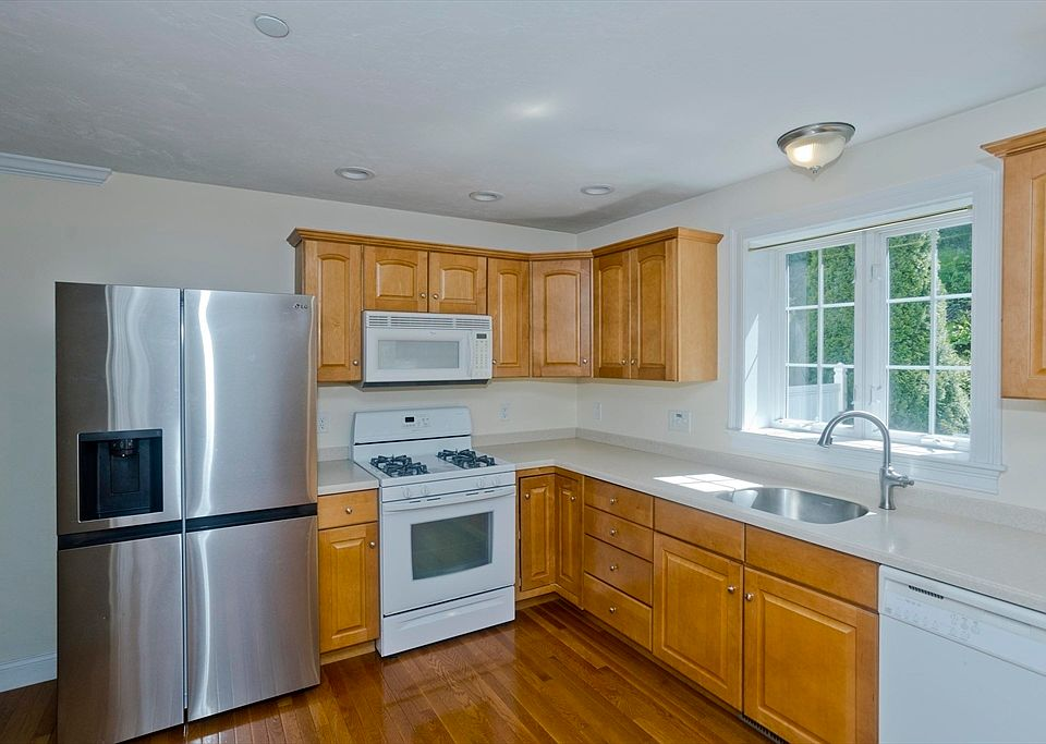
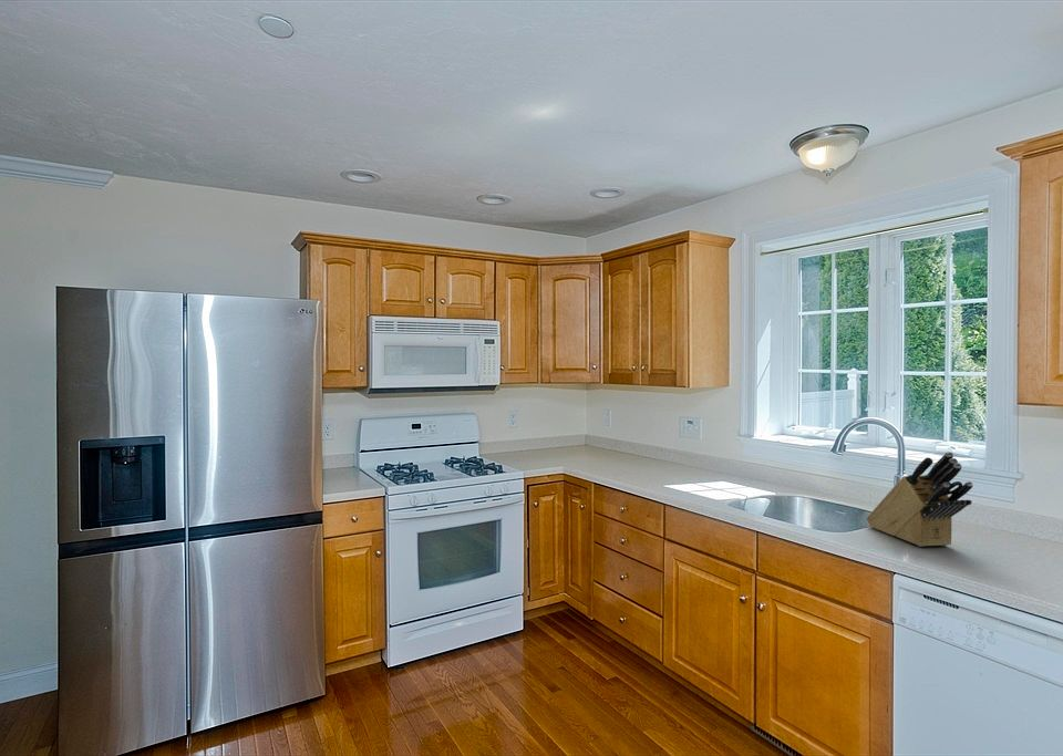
+ knife block [866,451,974,548]
